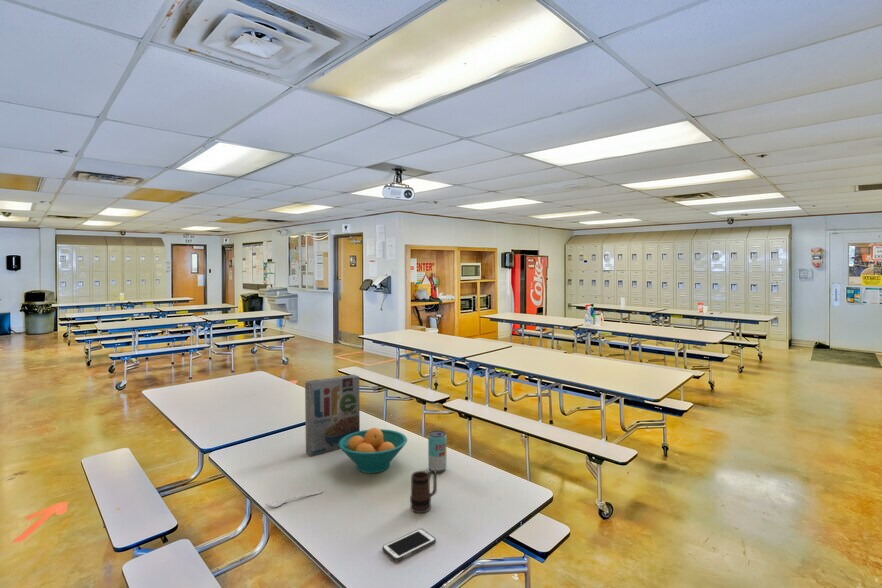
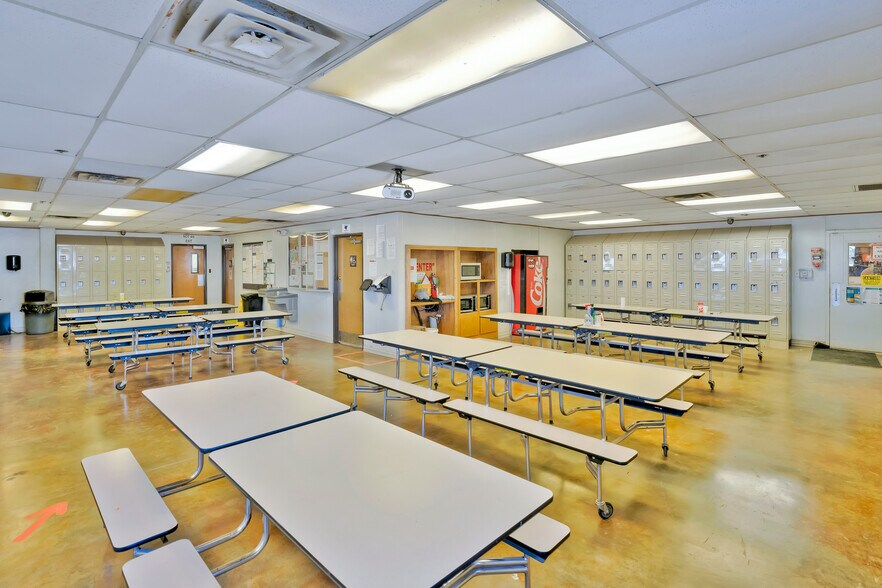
- mug [409,469,438,514]
- cell phone [381,528,437,562]
- fruit bowl [339,427,408,474]
- cereal box [304,374,361,457]
- beverage can [427,430,447,474]
- spoon [264,490,323,508]
